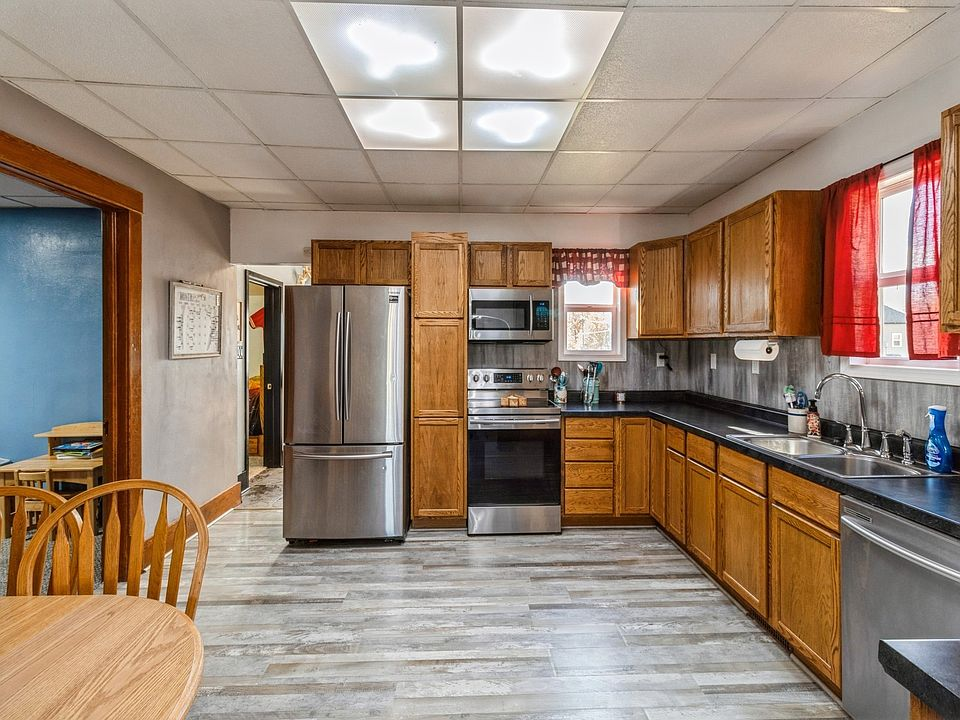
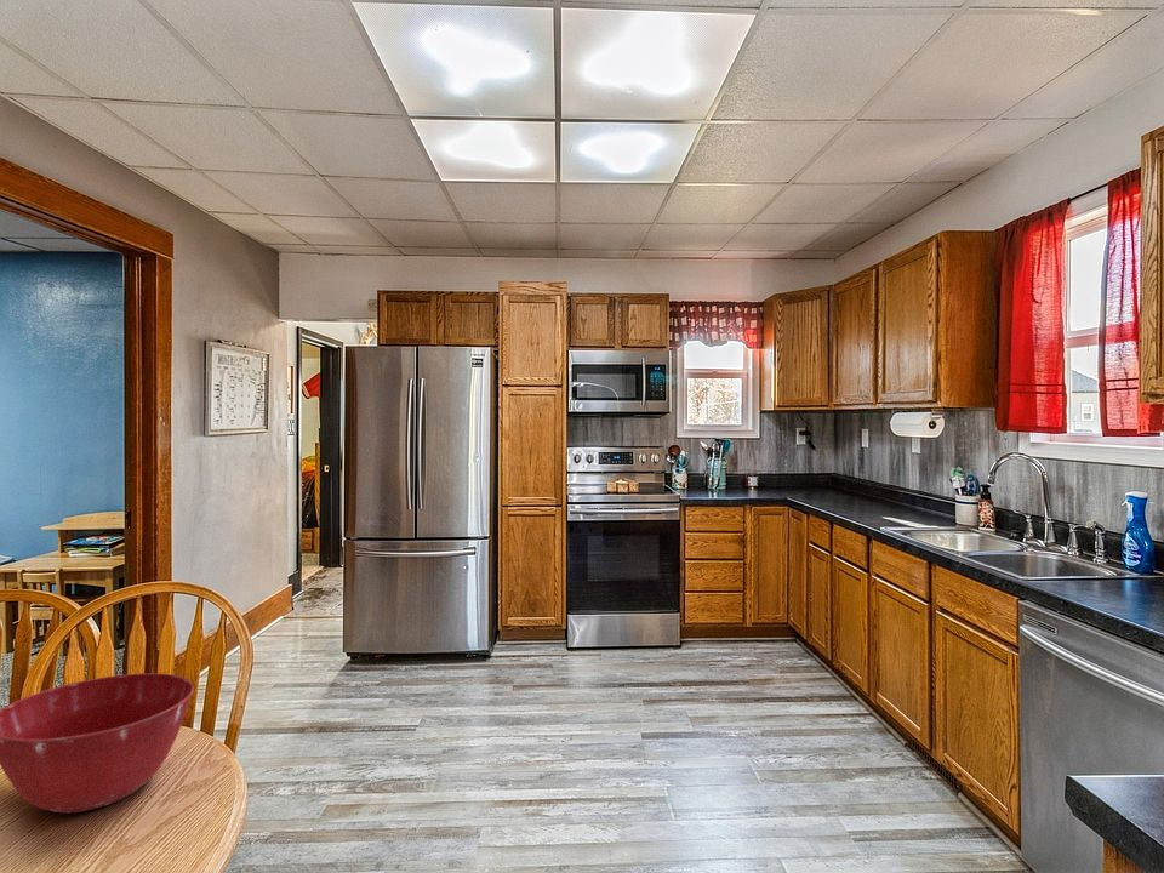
+ mixing bowl [0,672,195,814]
